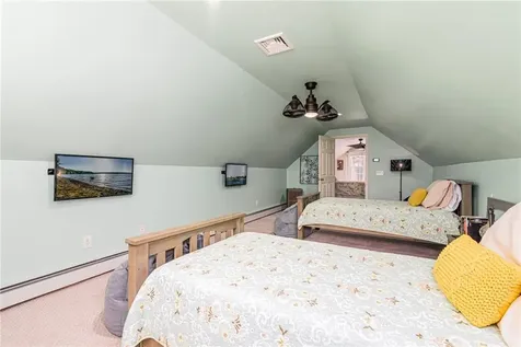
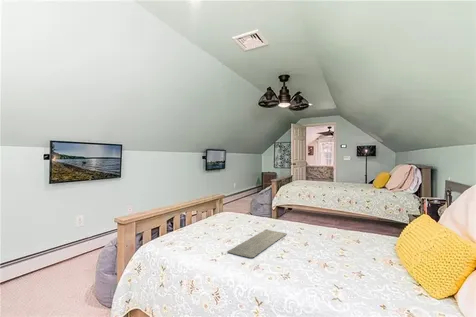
+ bath mat [226,228,288,259]
